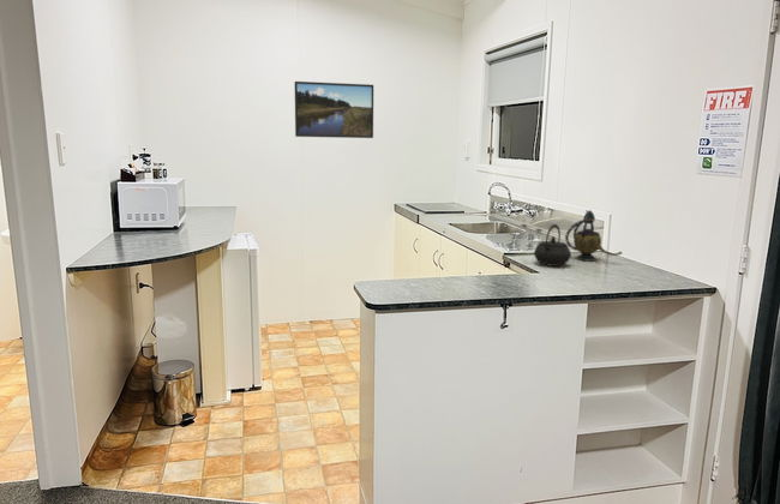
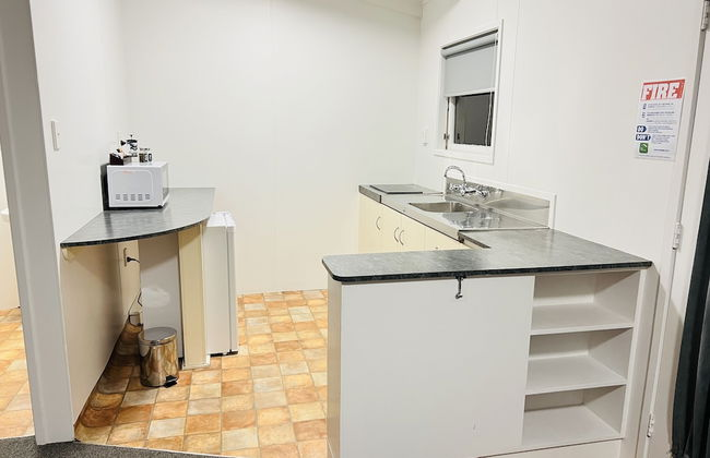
- kettle [533,223,572,268]
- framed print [294,80,374,139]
- teapot [564,209,623,263]
